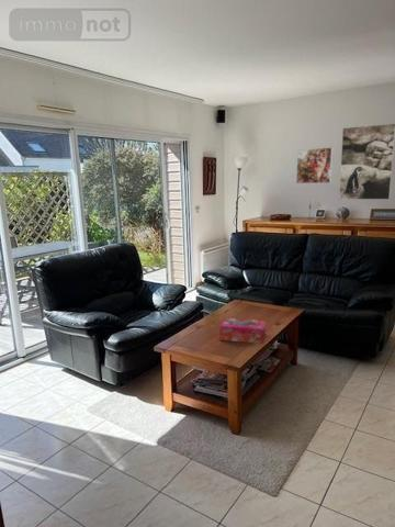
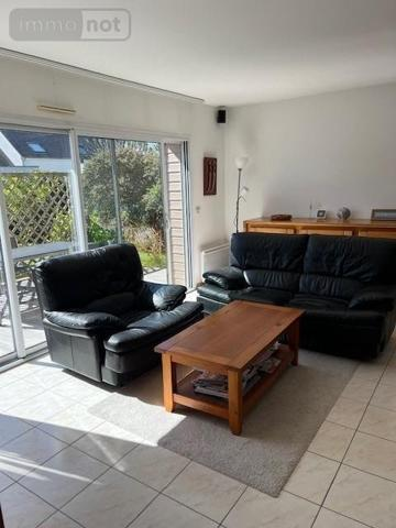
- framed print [295,146,334,184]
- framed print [338,122,395,201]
- tissue box [218,317,267,345]
